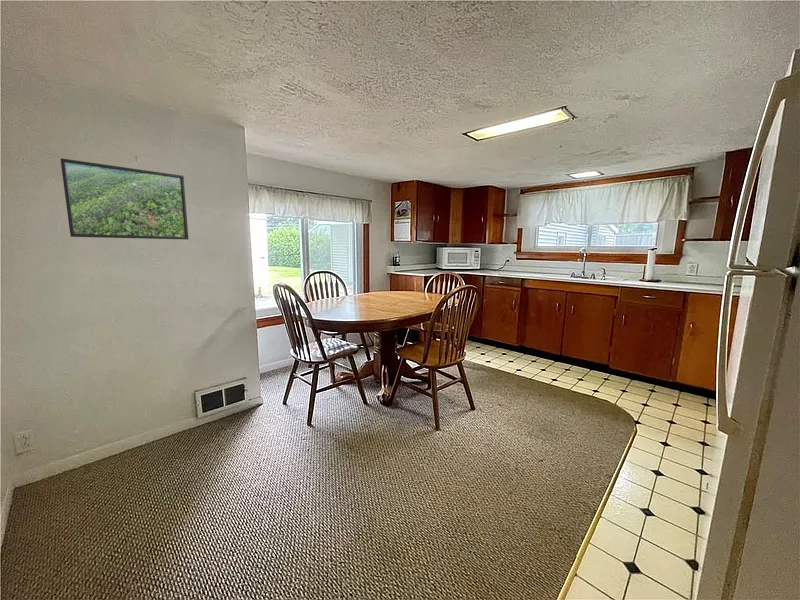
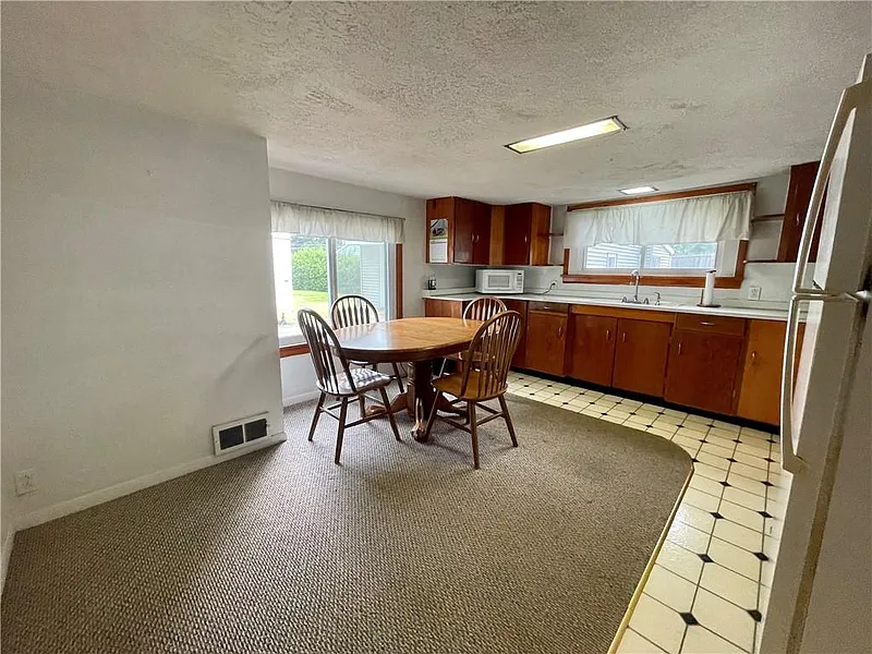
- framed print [60,158,190,241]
